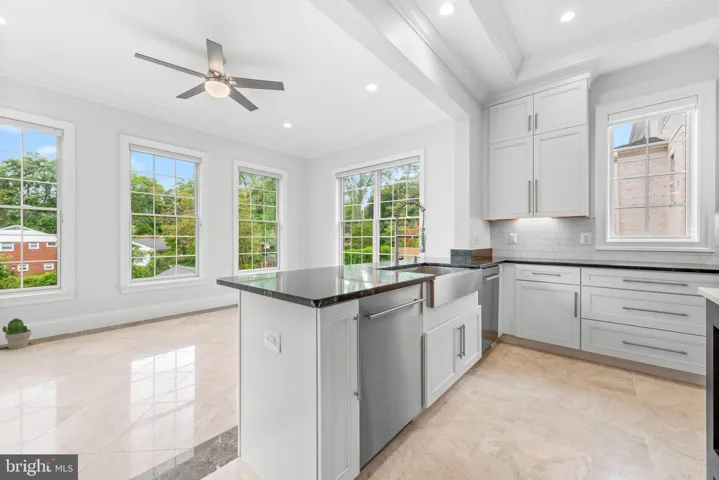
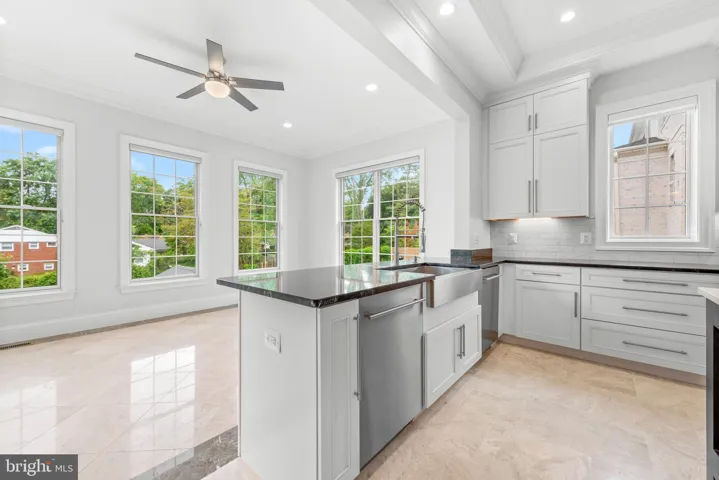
- potted plant [2,317,32,350]
